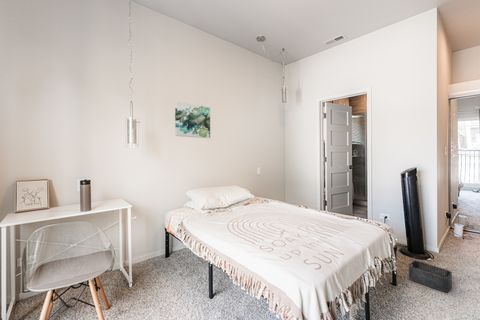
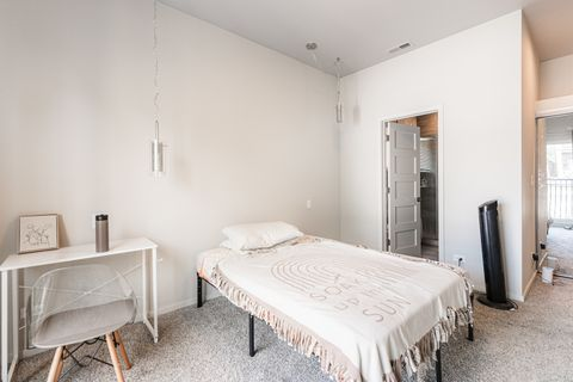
- storage bin [408,260,453,293]
- wall art [174,101,211,139]
